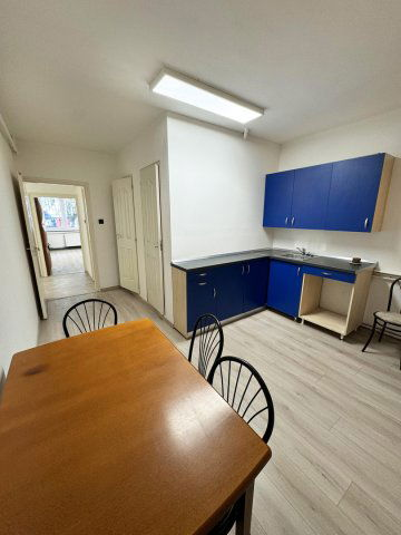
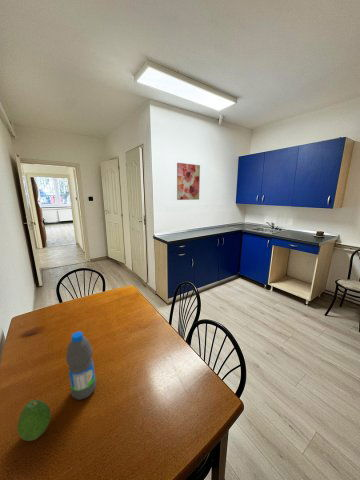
+ water bottle [65,330,97,401]
+ fruit [17,399,52,442]
+ wall art [176,162,201,201]
